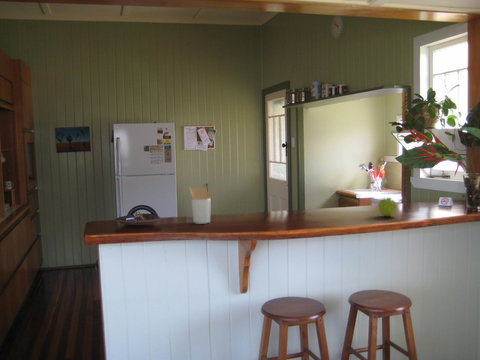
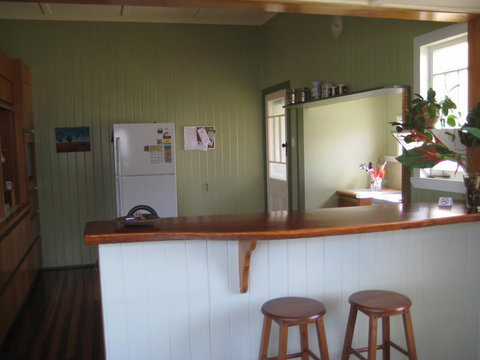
- fruit [378,196,398,217]
- utensil holder [188,186,215,225]
